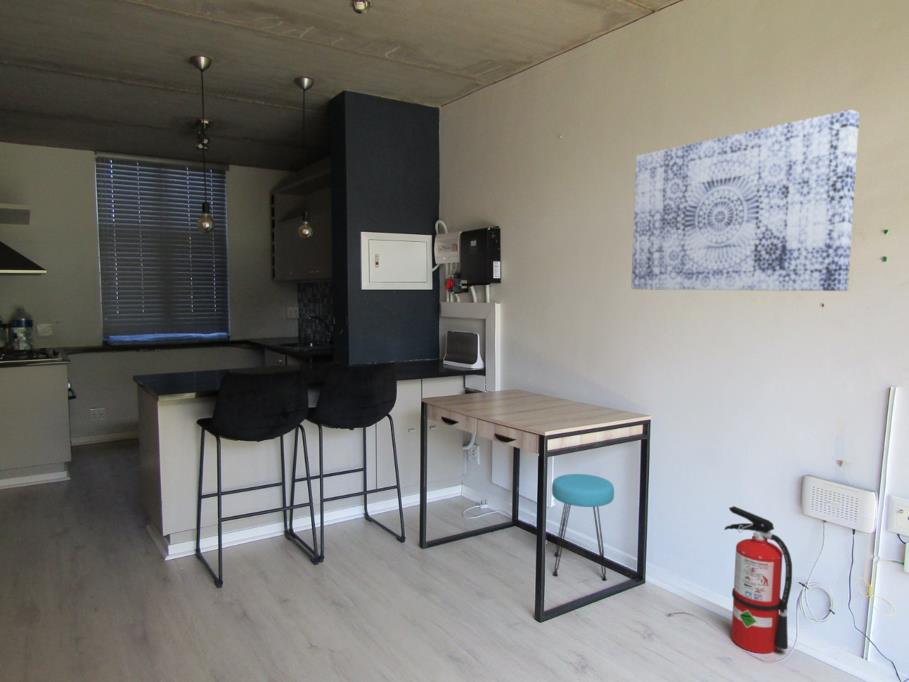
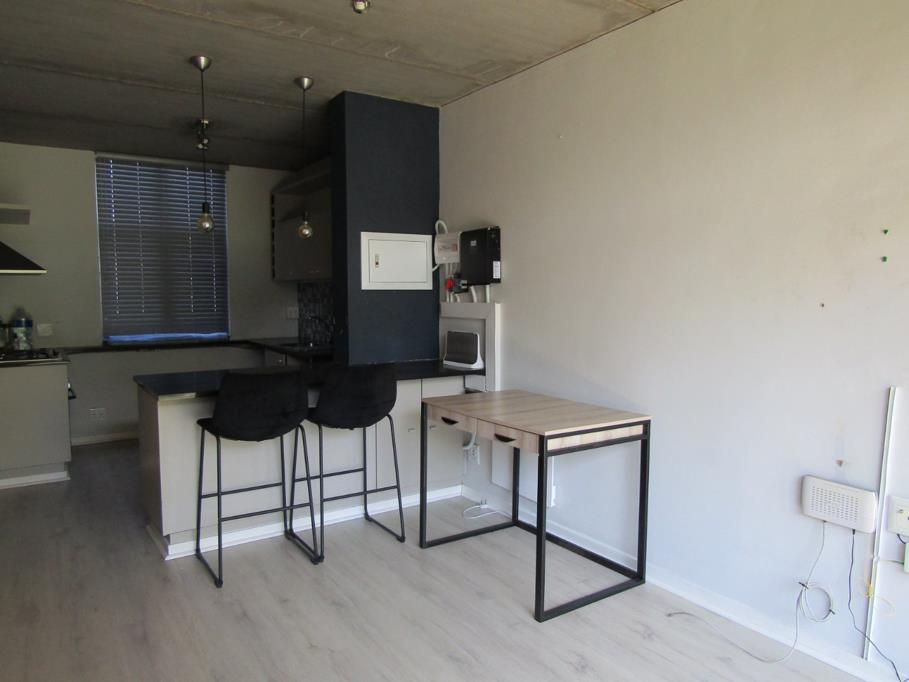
- stool [551,473,615,581]
- wall art [631,109,860,292]
- fire extinguisher [723,505,793,655]
